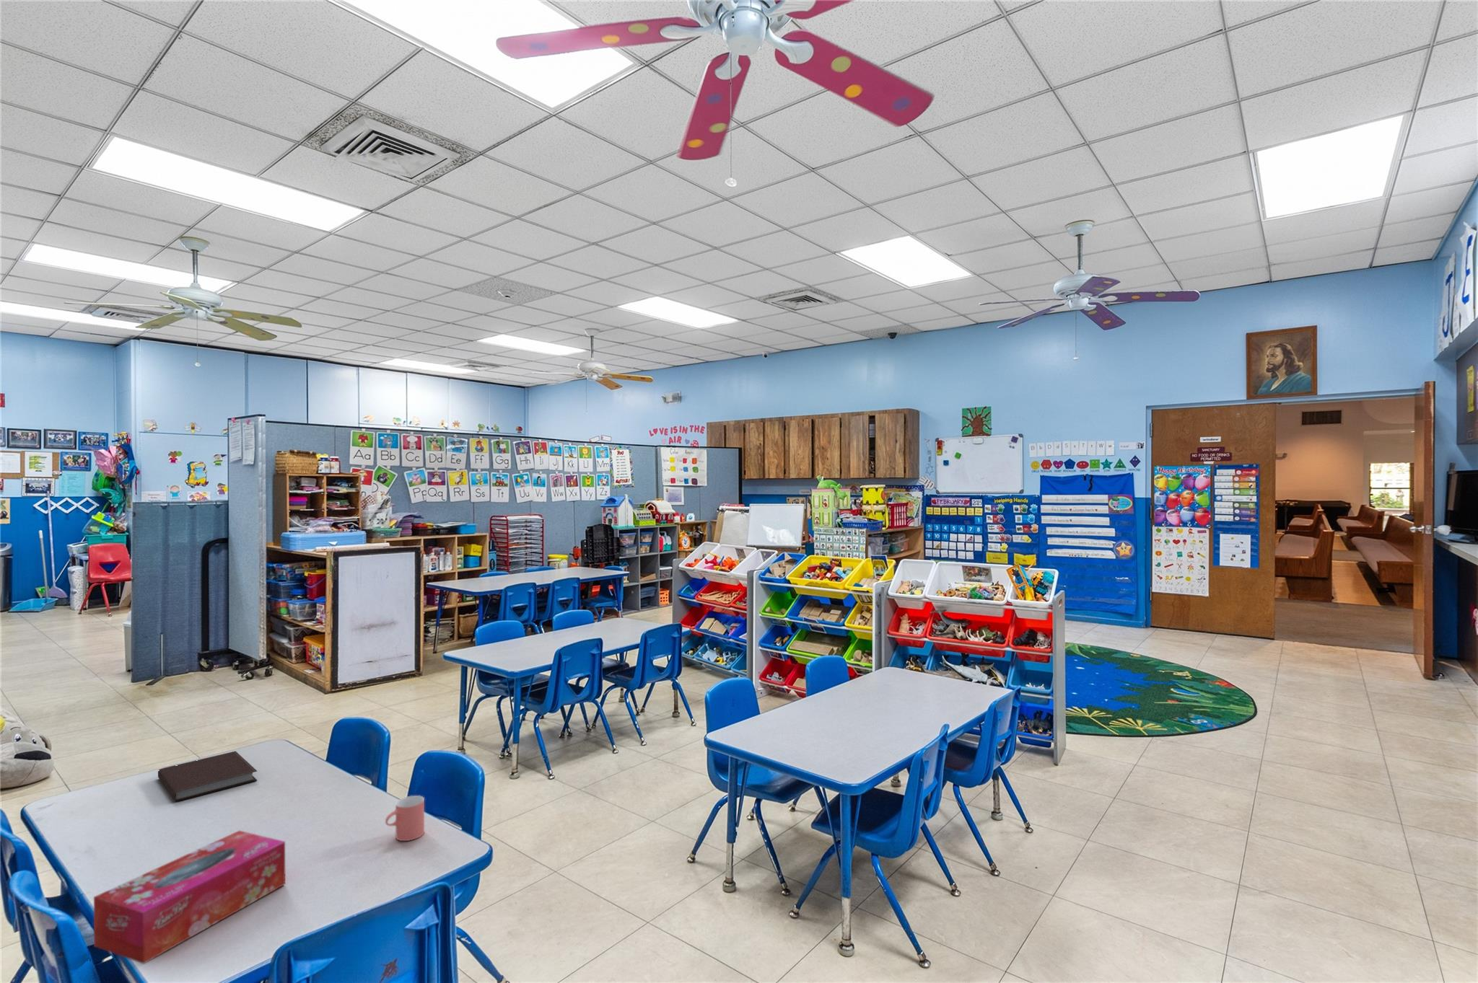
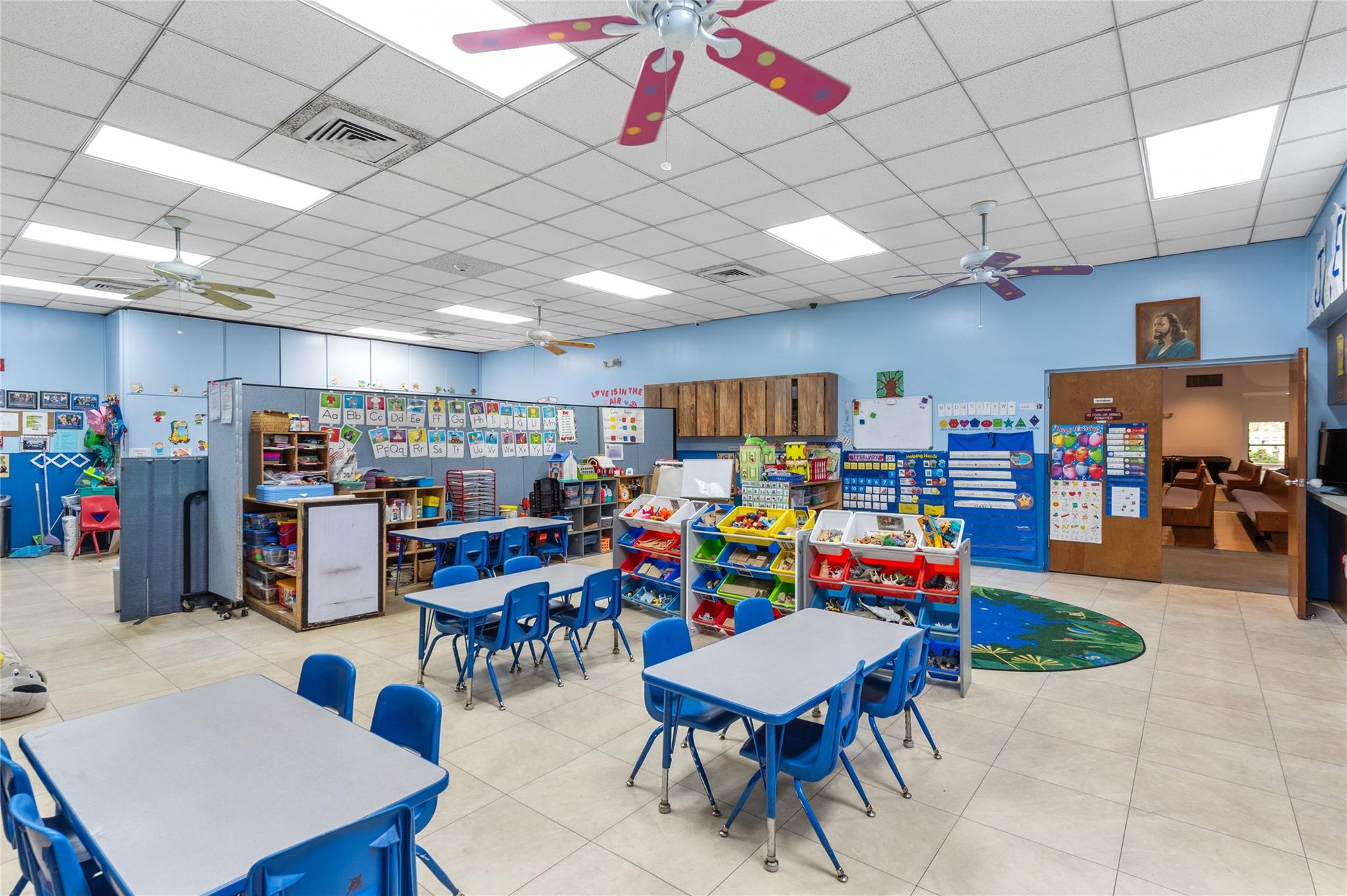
- notebook [157,750,258,802]
- cup [385,794,425,841]
- tissue box [93,831,285,964]
